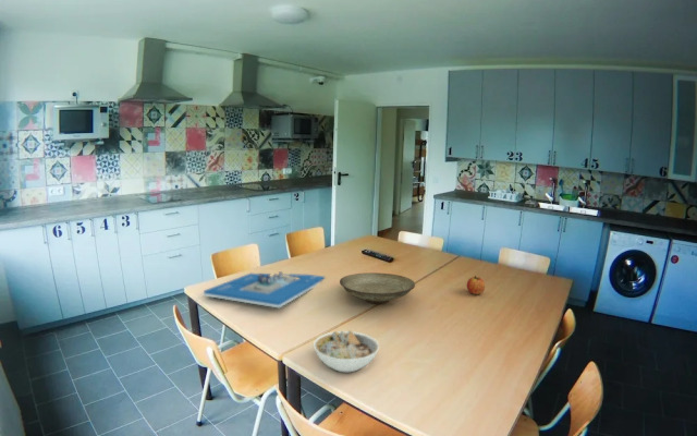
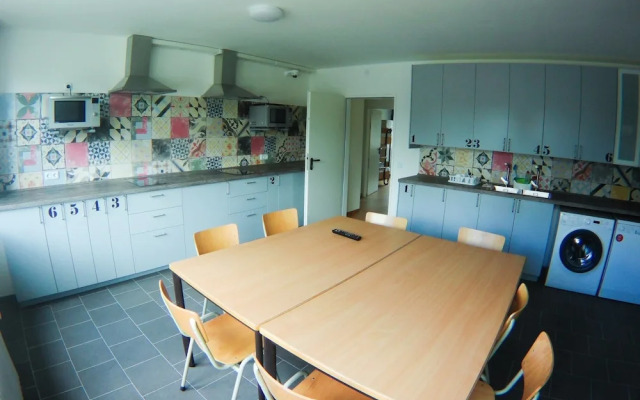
- bowl [313,329,380,373]
- architectural model [201,270,327,308]
- apple [466,275,486,295]
- decorative bowl [339,271,416,305]
